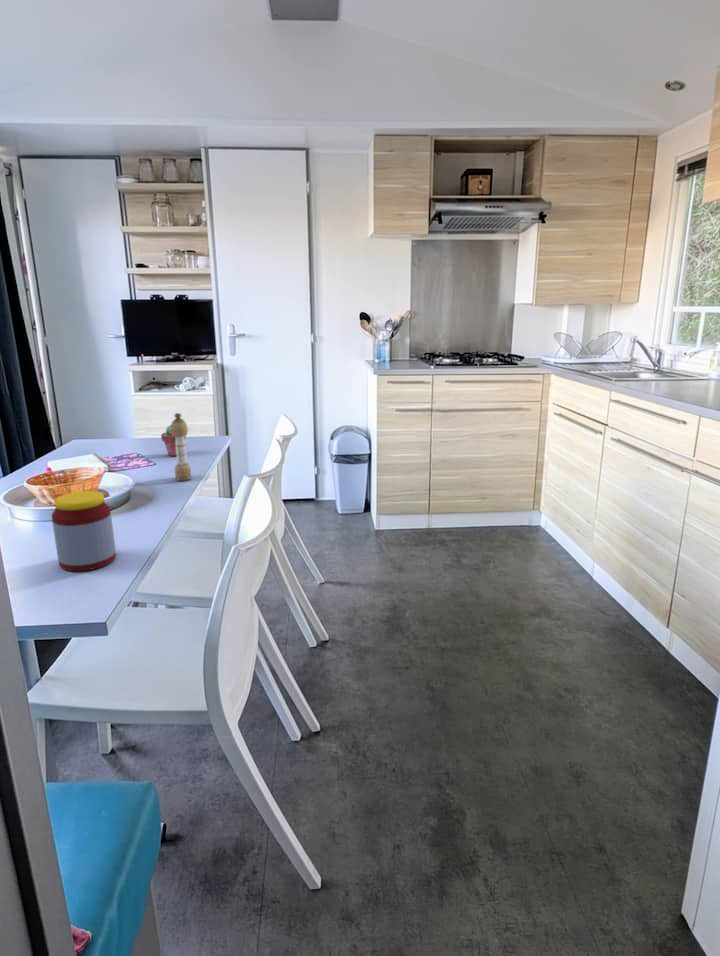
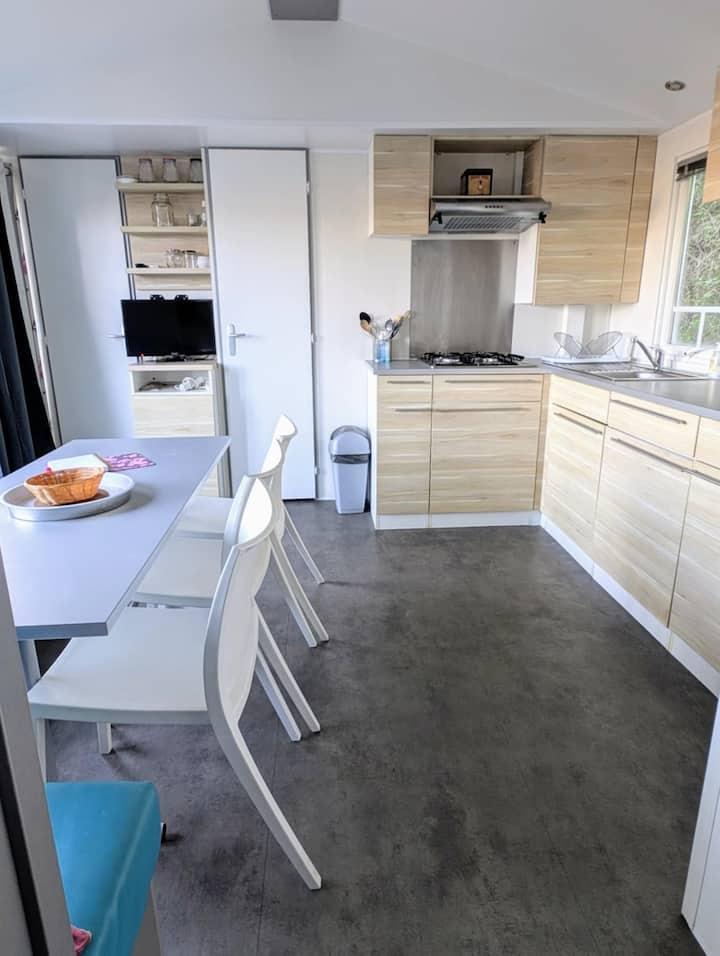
- potted succulent [160,424,187,457]
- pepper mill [170,412,192,482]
- jar [50,490,117,572]
